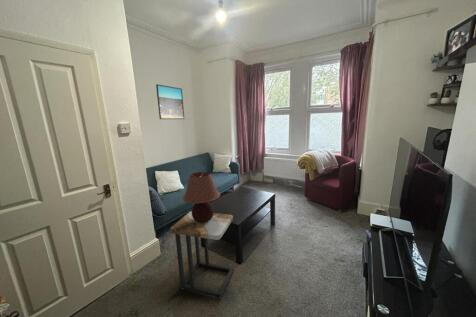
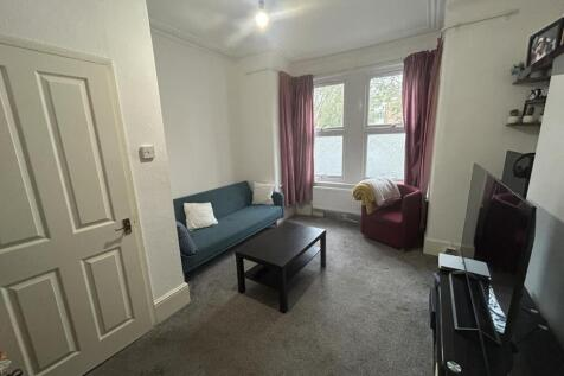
- table lamp [182,171,221,223]
- side table [169,210,235,299]
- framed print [155,83,185,120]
